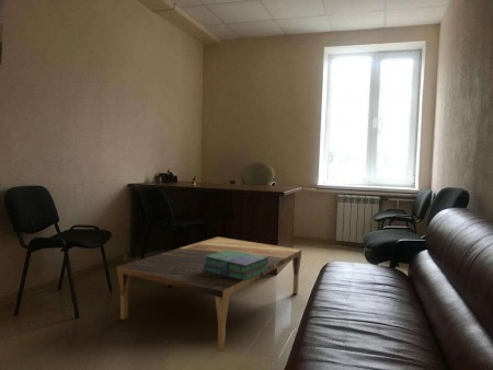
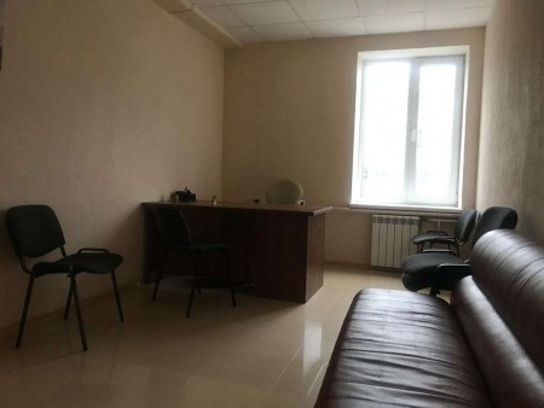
- stack of books [203,250,270,280]
- coffee table [116,236,302,352]
